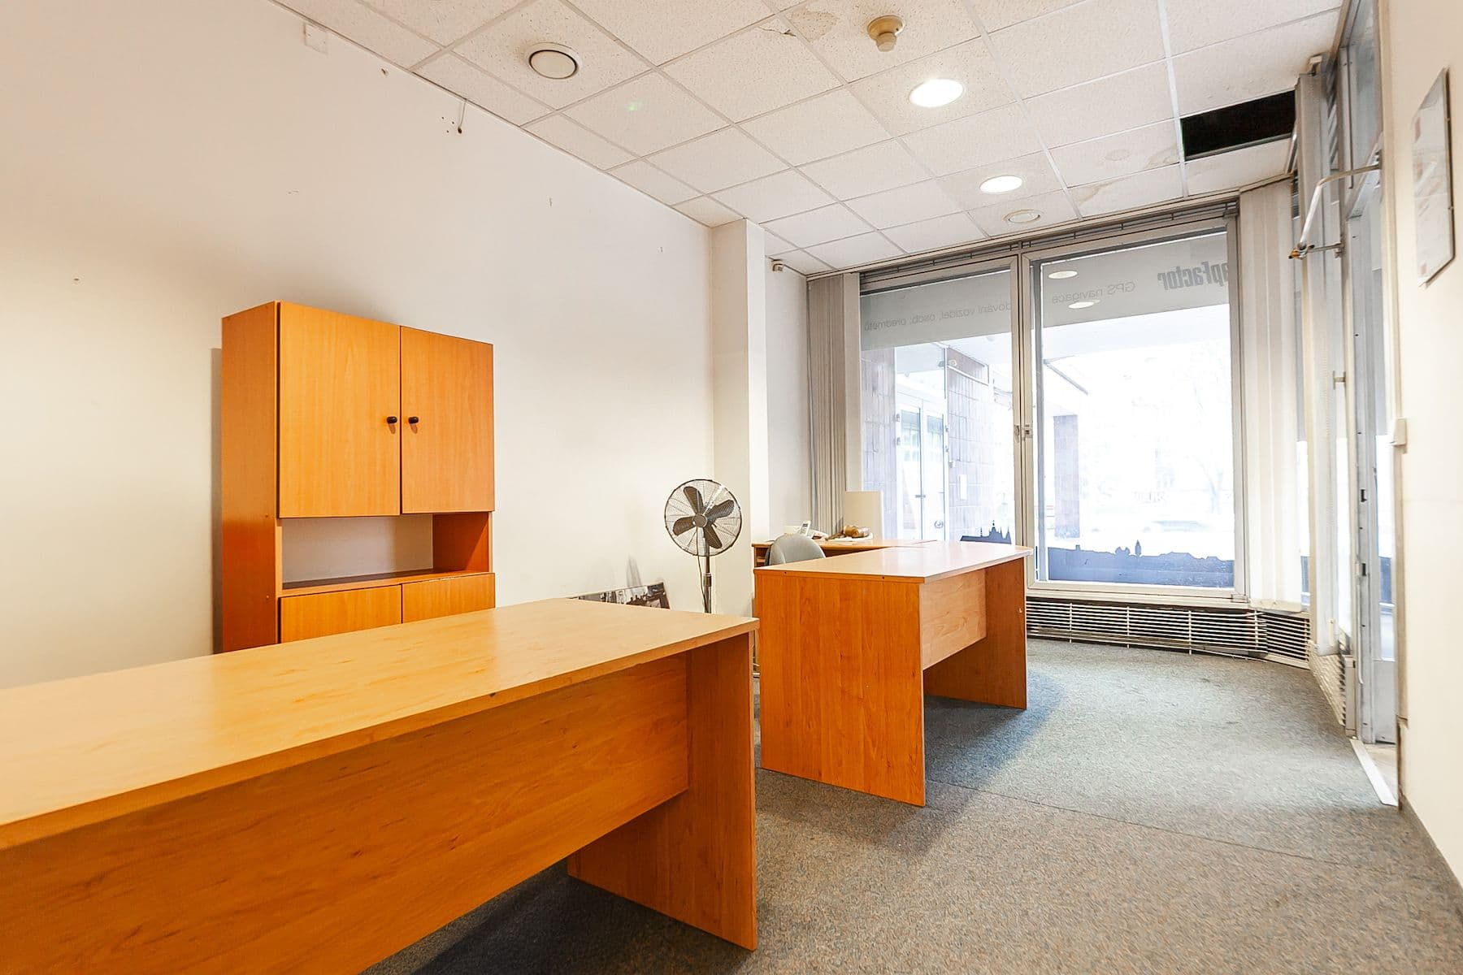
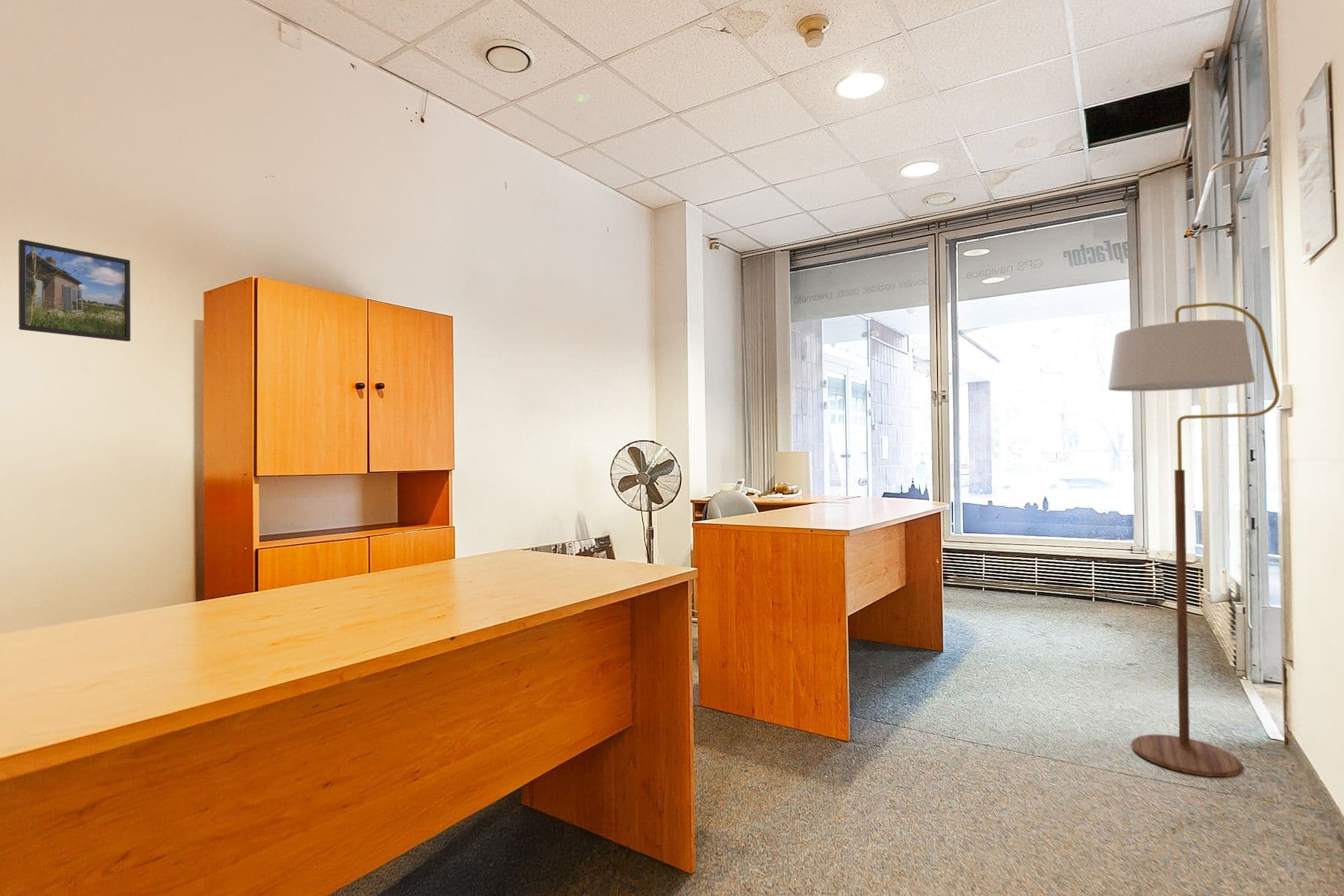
+ floor lamp [1107,302,1281,777]
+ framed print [18,239,131,342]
